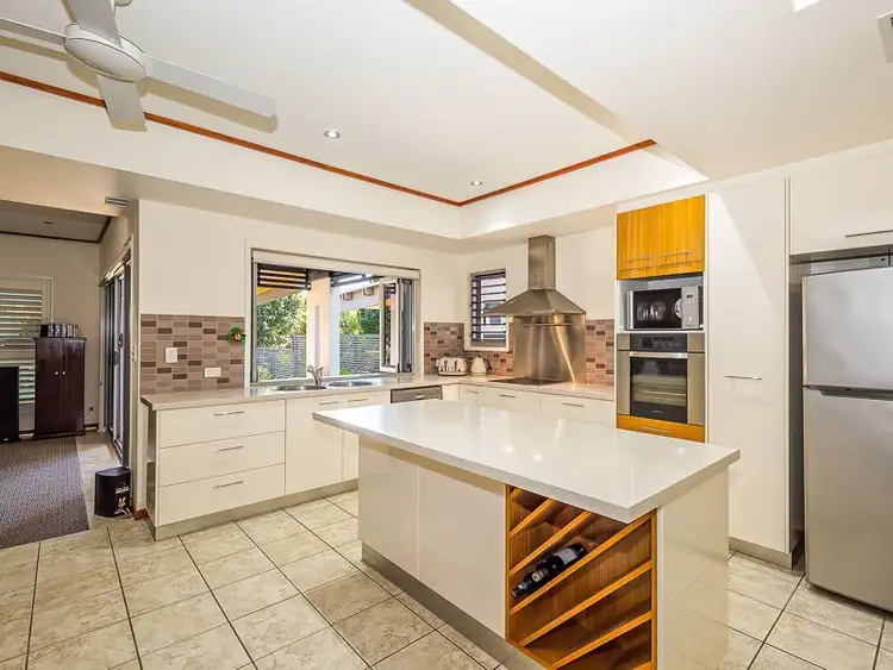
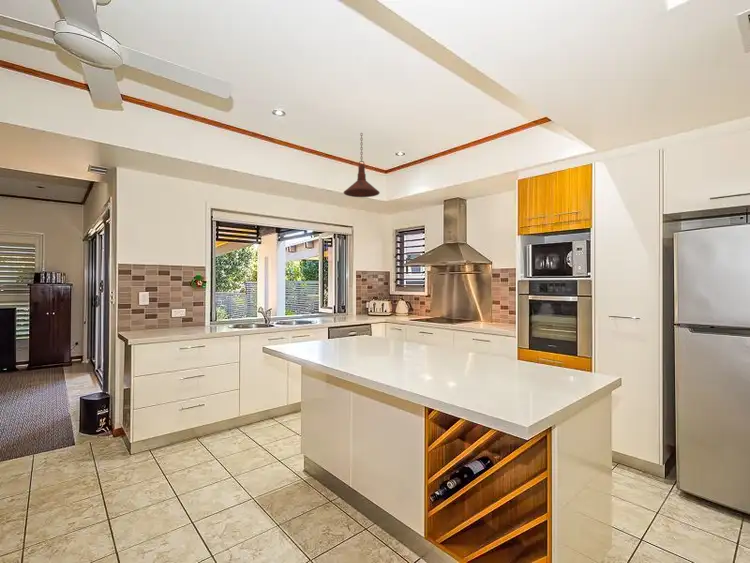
+ pendant light [343,133,381,198]
